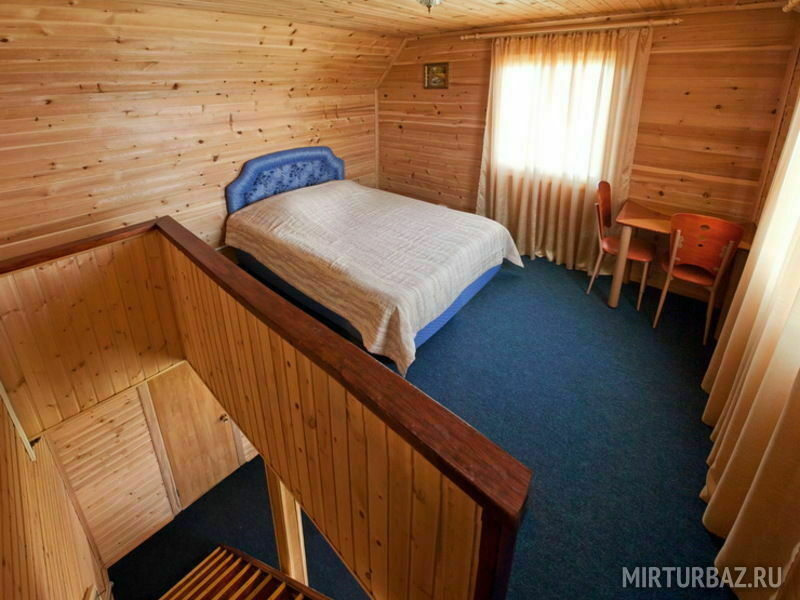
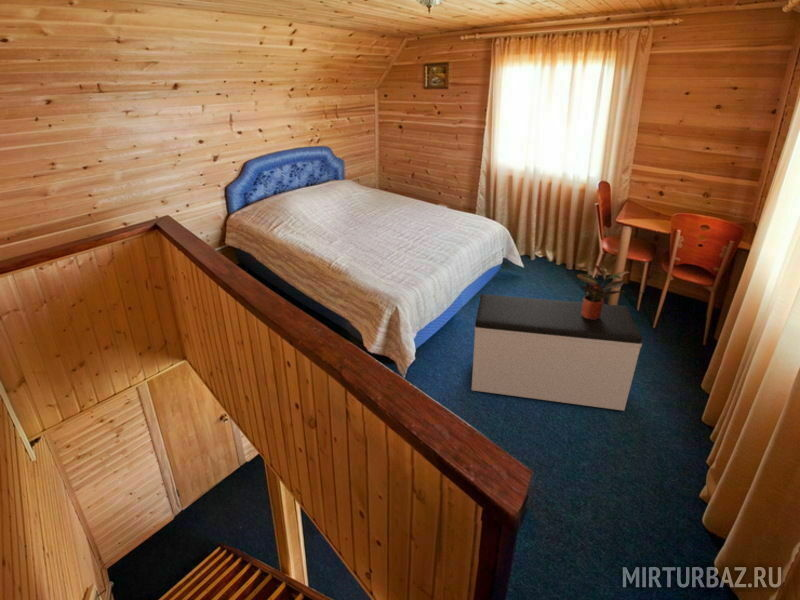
+ potted plant [576,263,631,320]
+ bench [471,293,643,412]
